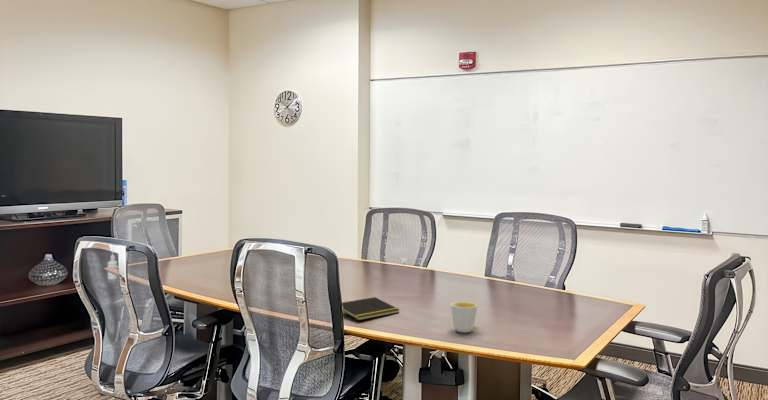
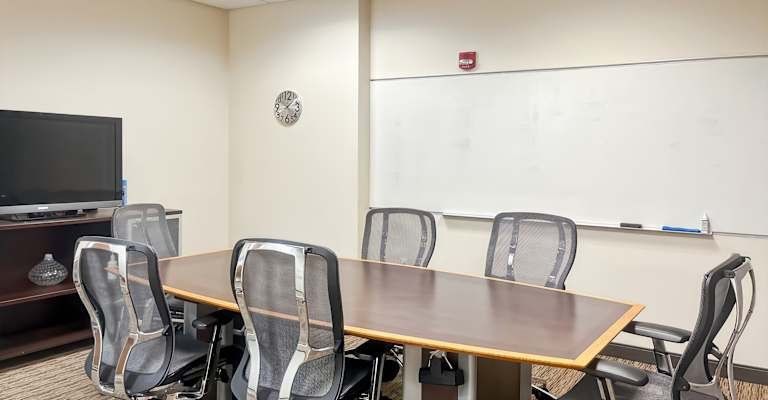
- mug [450,301,478,334]
- notepad [341,296,400,321]
